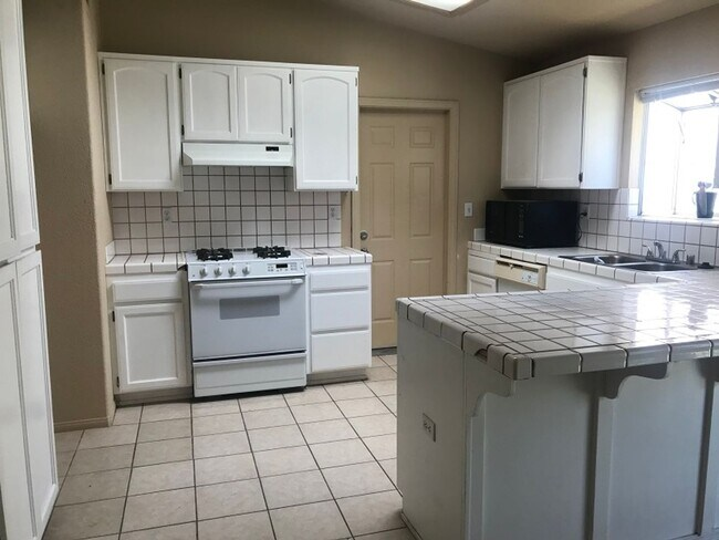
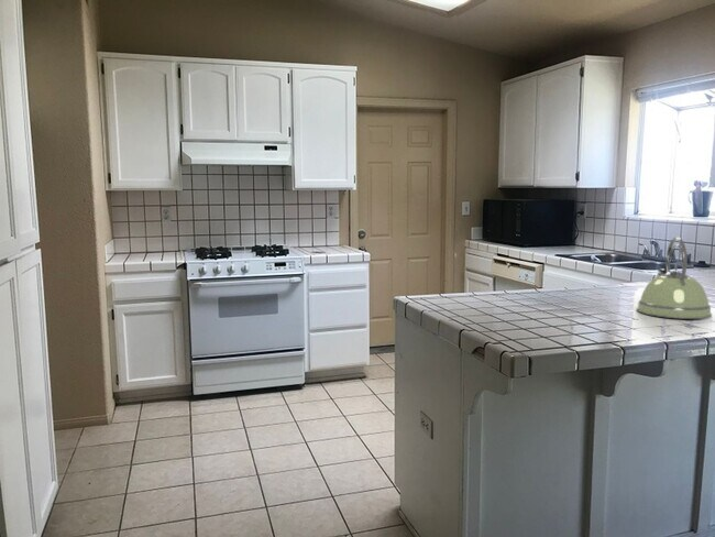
+ kettle [636,237,713,320]
